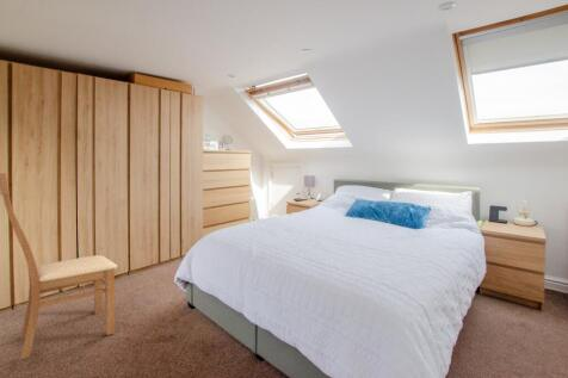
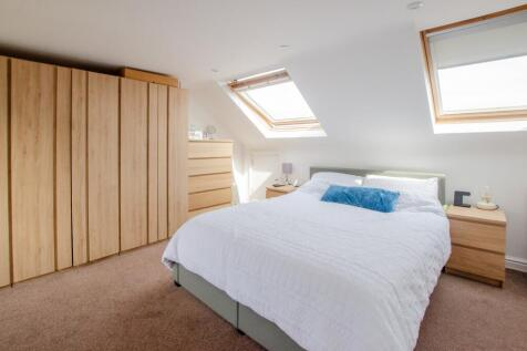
- chair [0,172,118,360]
